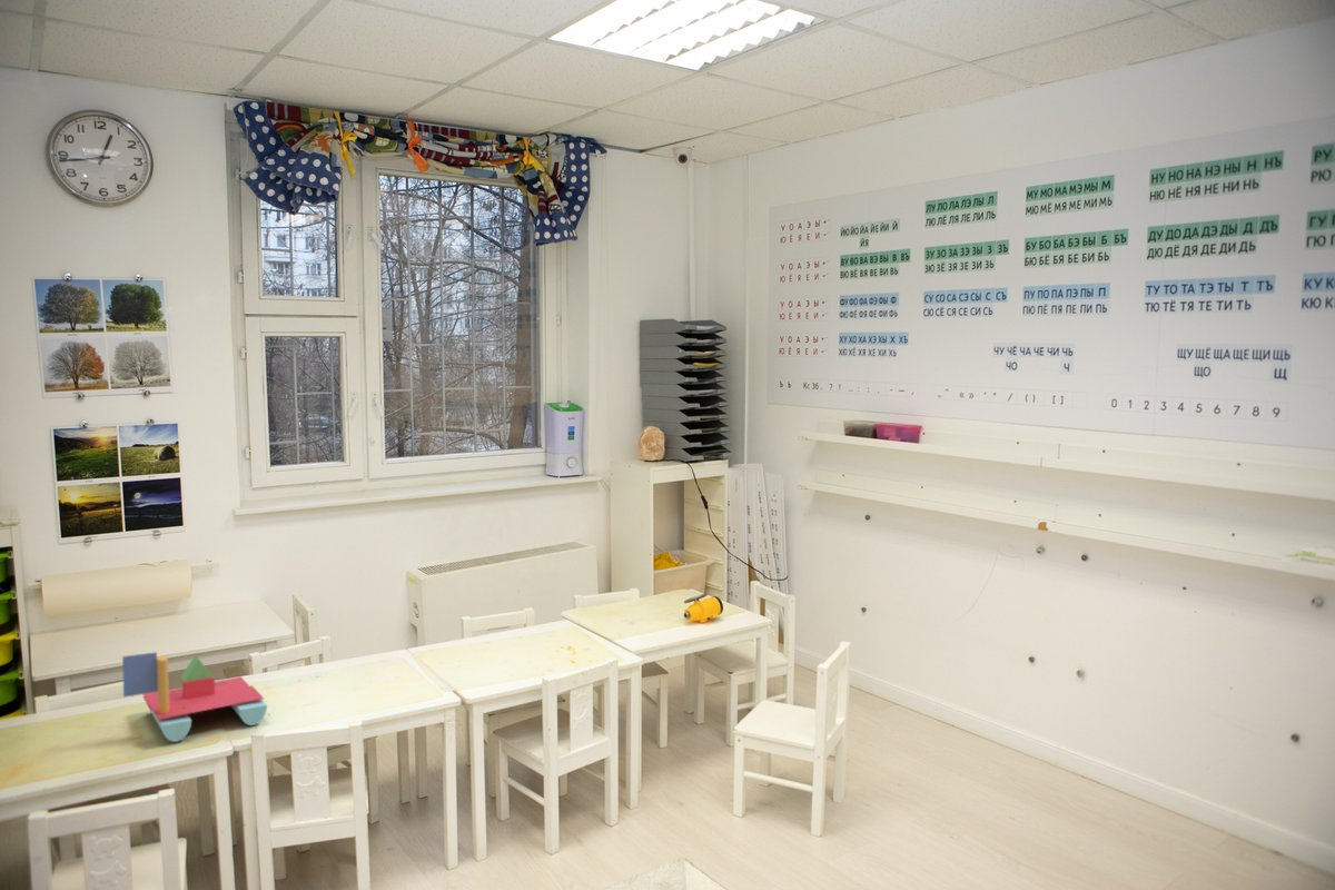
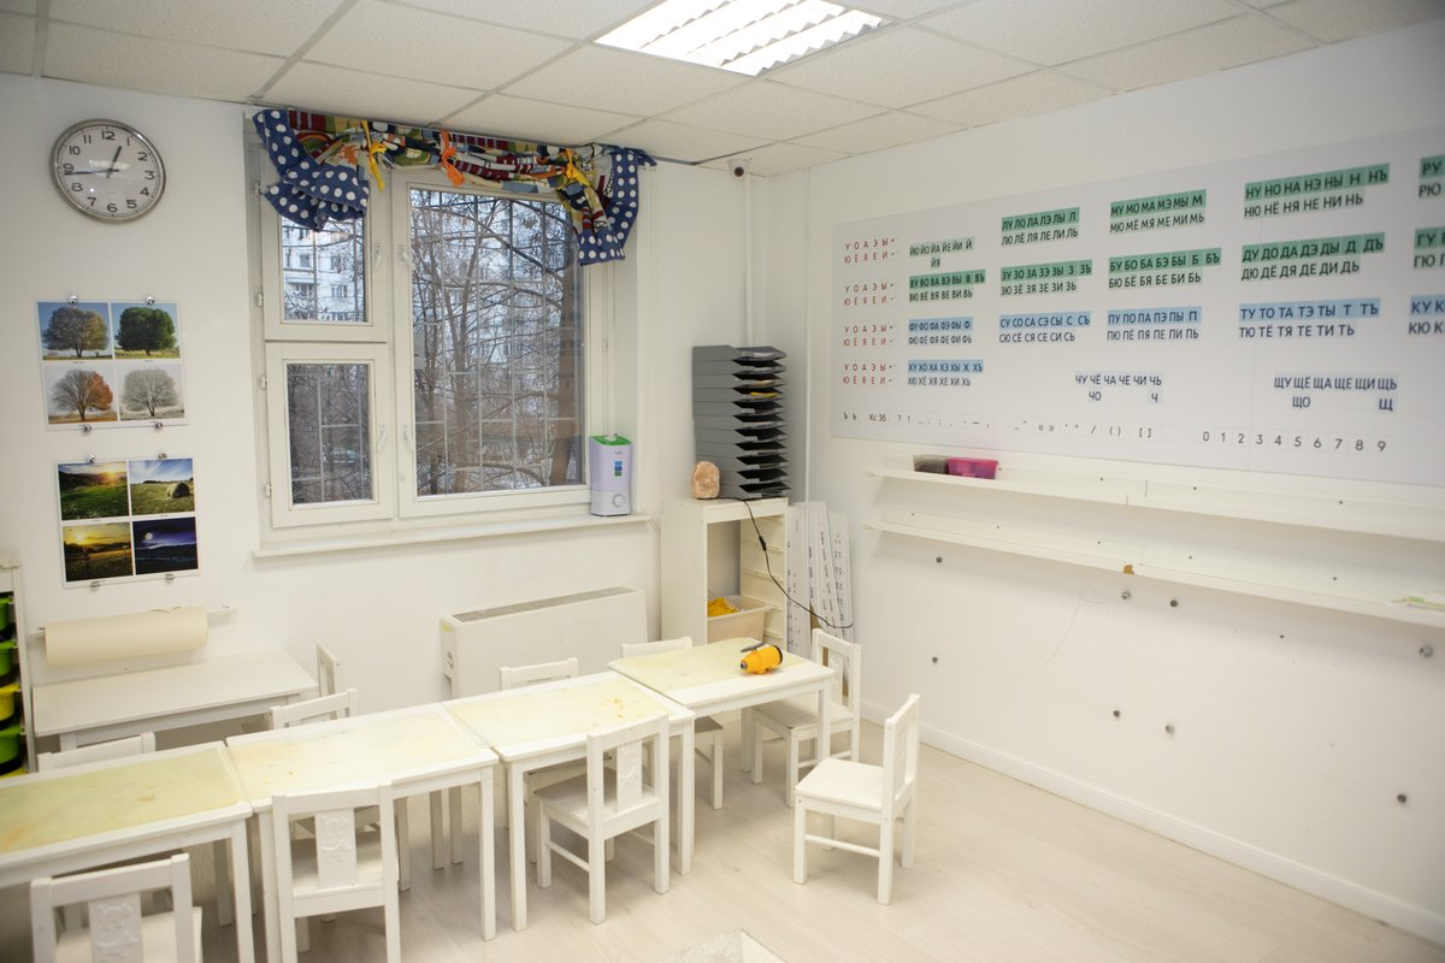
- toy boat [121,651,268,743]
